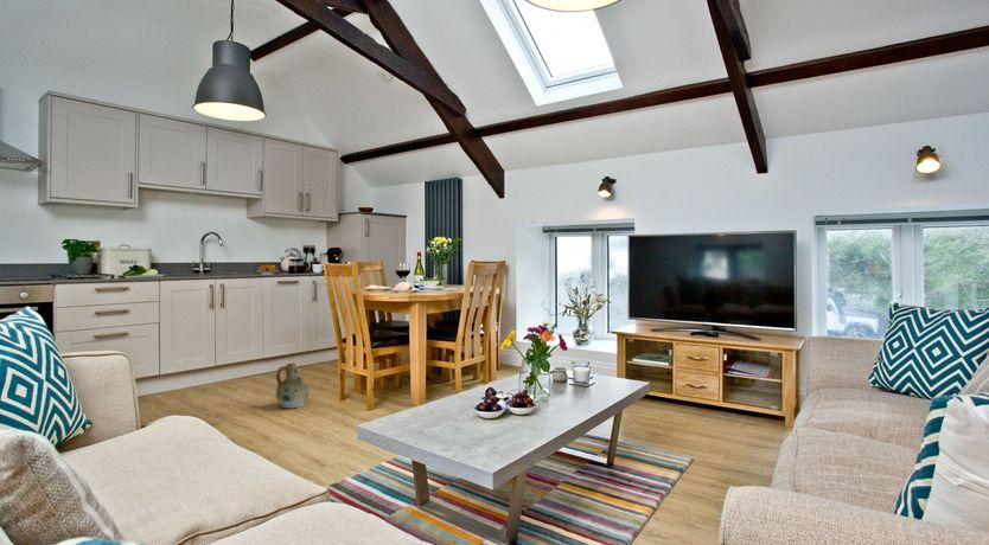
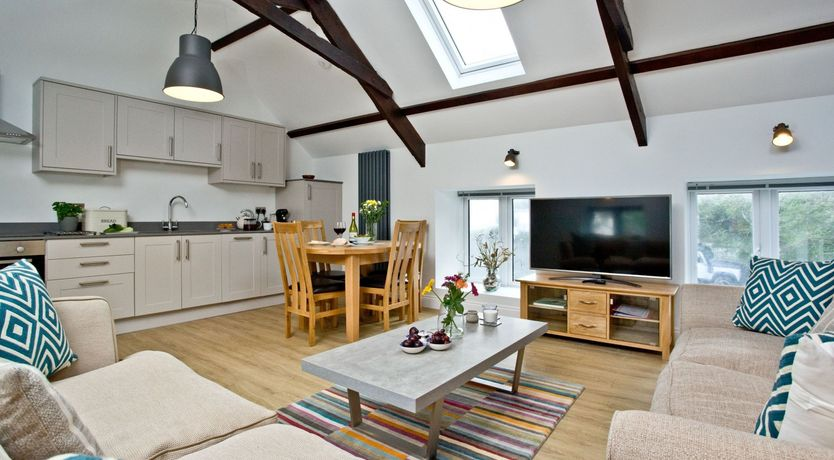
- ceramic jug [275,363,310,409]
